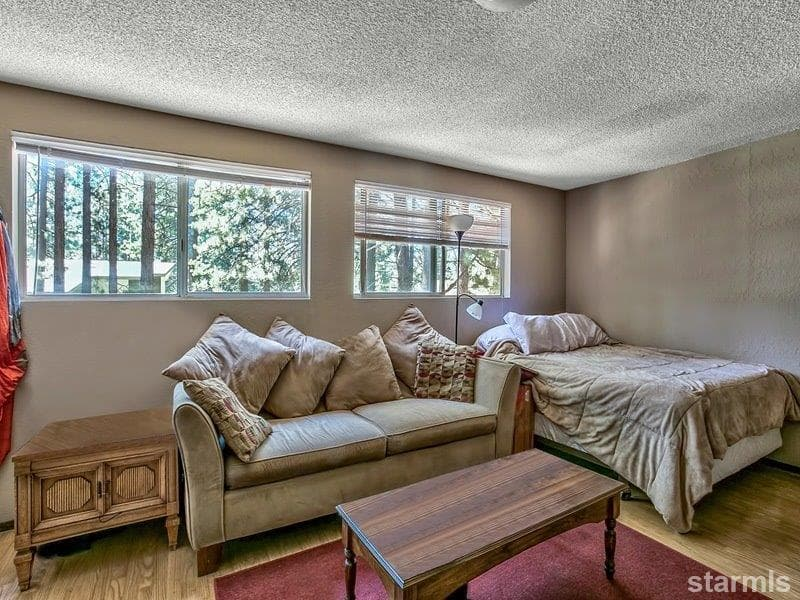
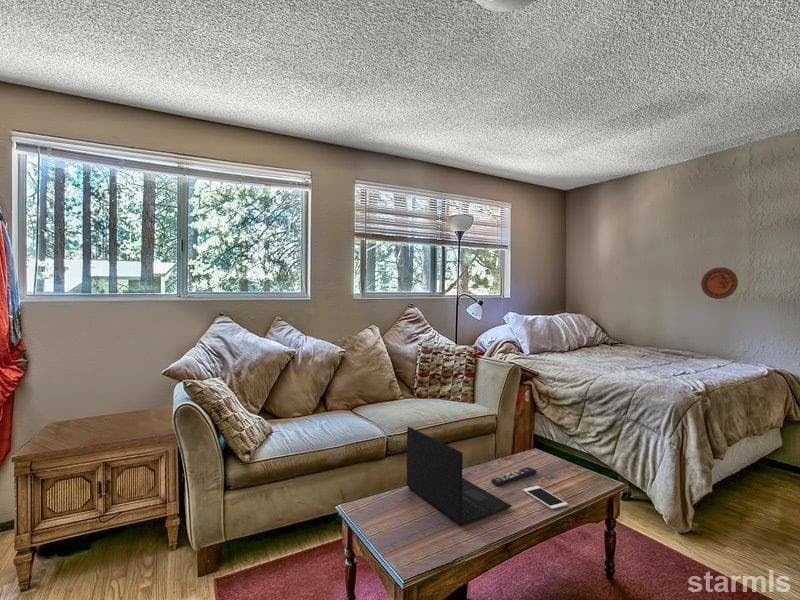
+ remote control [490,466,537,487]
+ cell phone [522,485,569,510]
+ laptop [405,425,513,527]
+ decorative plate [700,267,739,300]
